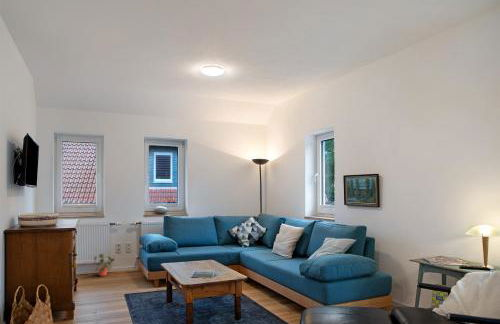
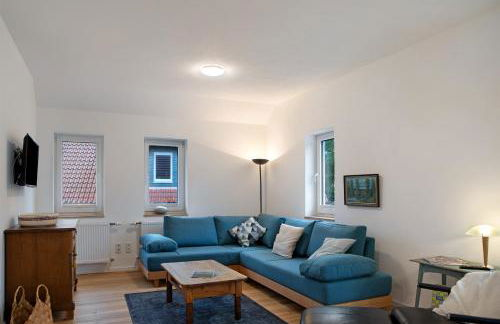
- potted plant [93,250,116,277]
